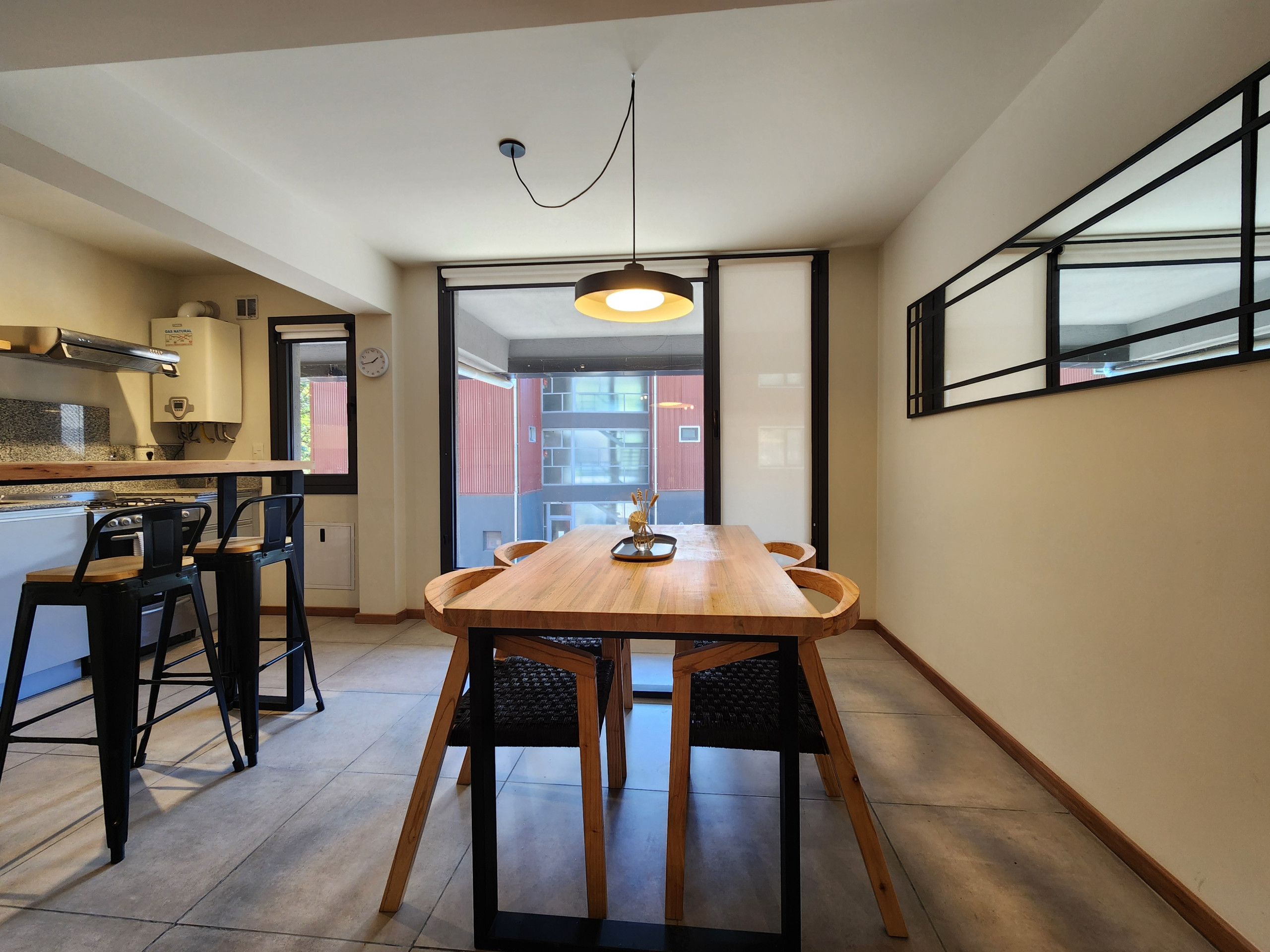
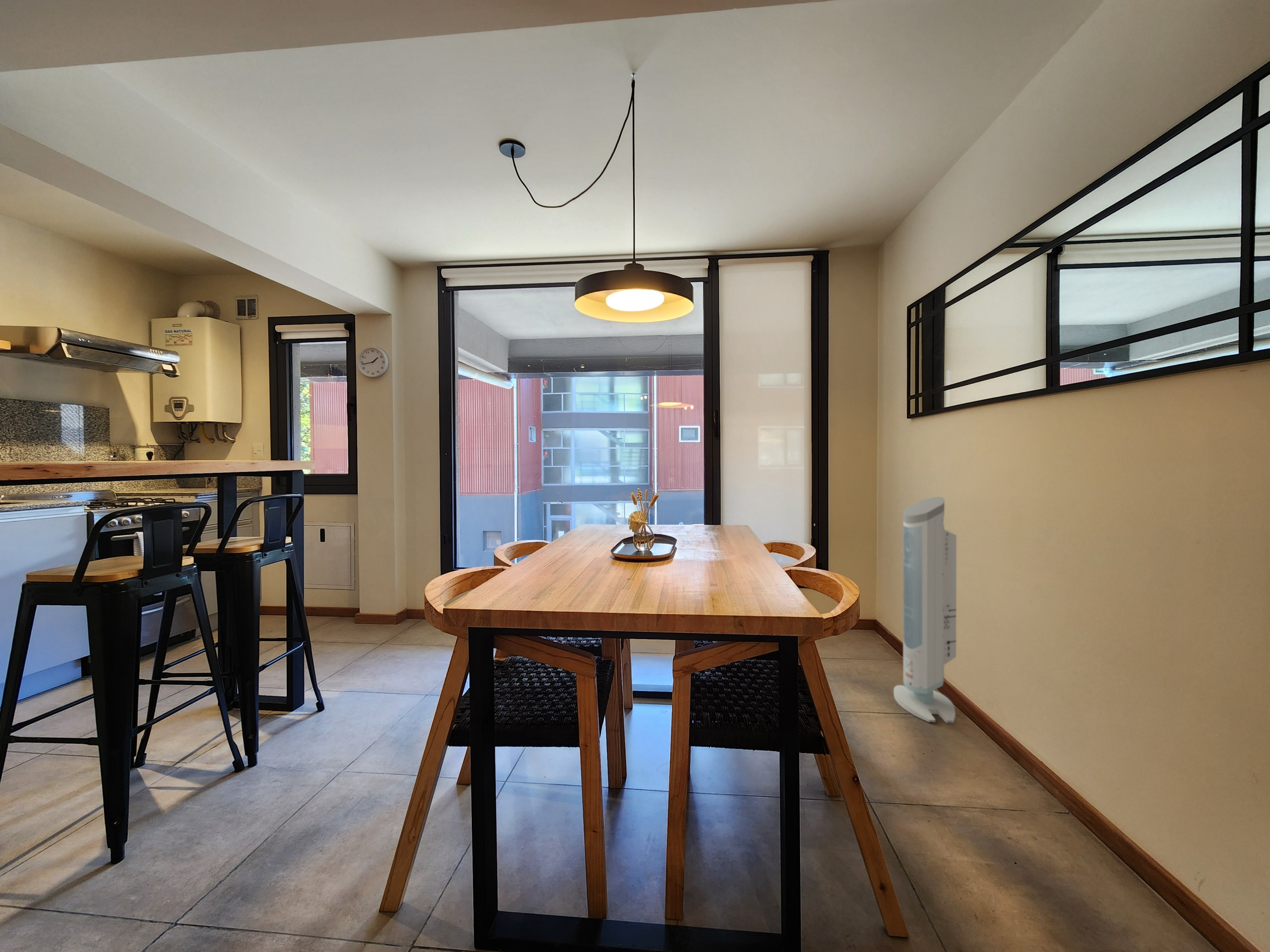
+ air purifier [893,496,957,724]
